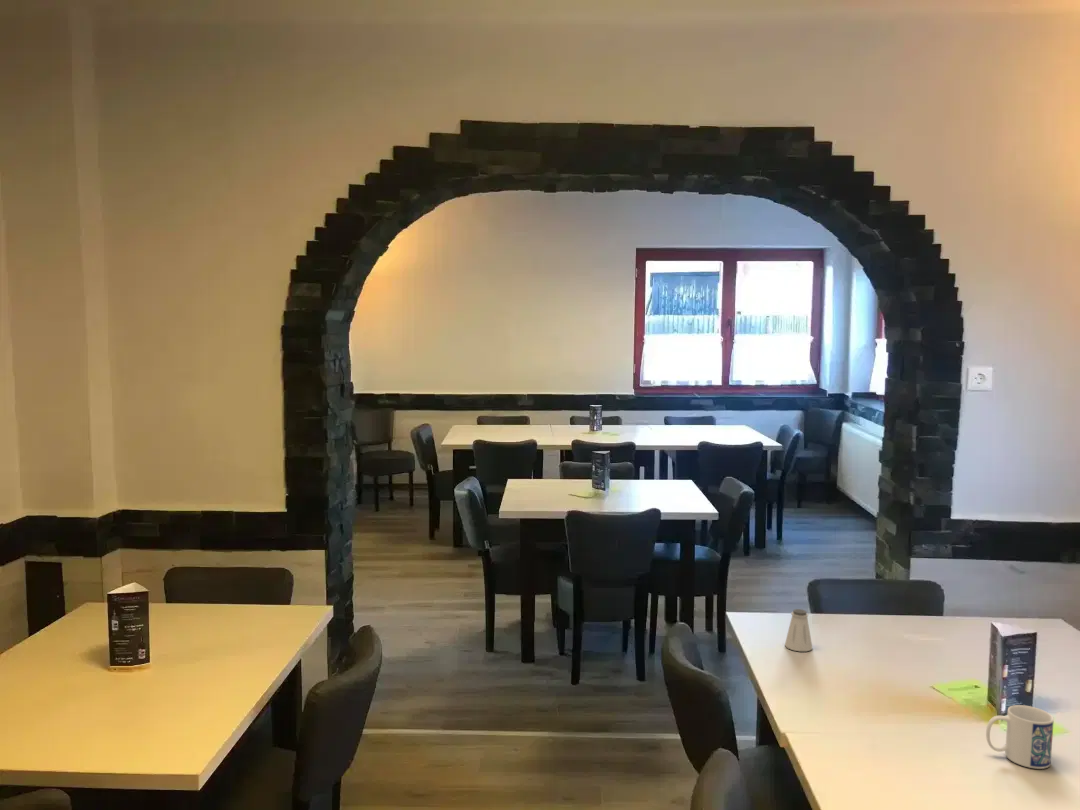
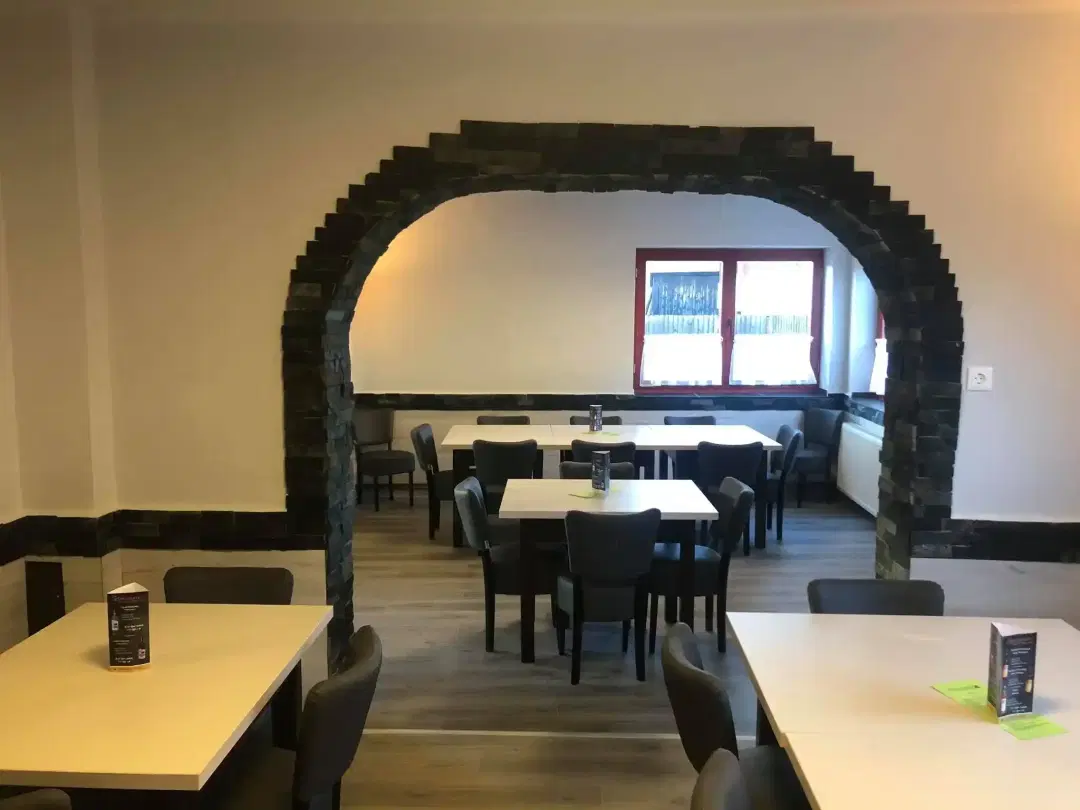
- mug [985,704,1055,770]
- saltshaker [784,608,813,652]
